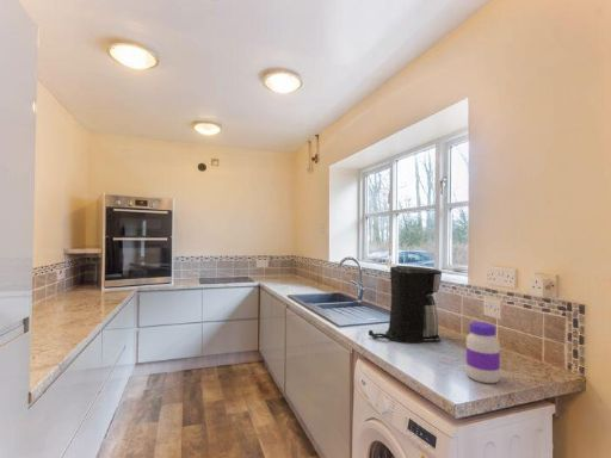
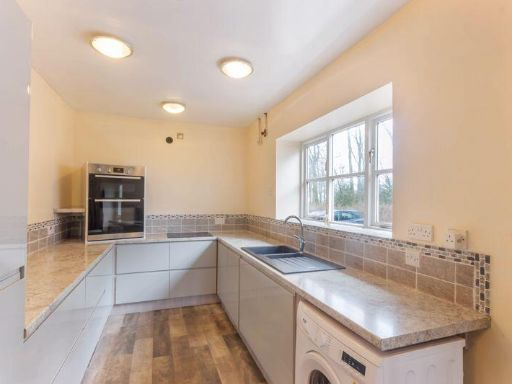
- jar [465,321,501,384]
- coffee maker [368,265,443,344]
